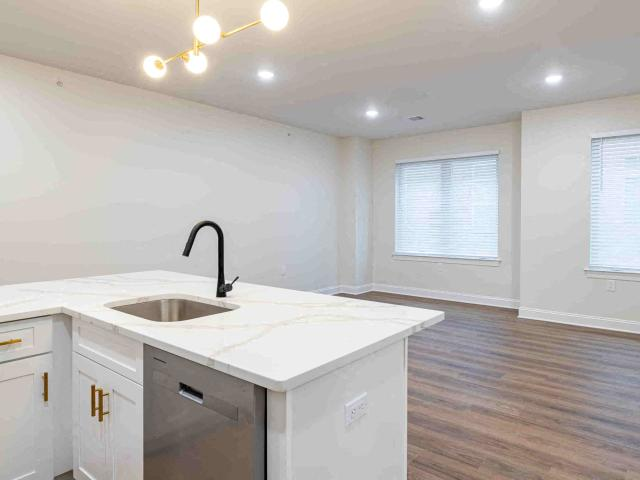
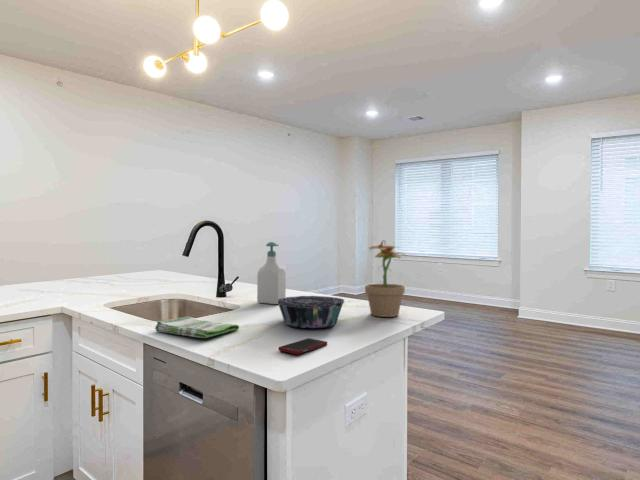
+ potted plant [364,239,407,318]
+ soap bottle [256,241,287,305]
+ decorative bowl [277,295,345,329]
+ cell phone [278,337,328,355]
+ dish towel [154,315,240,339]
